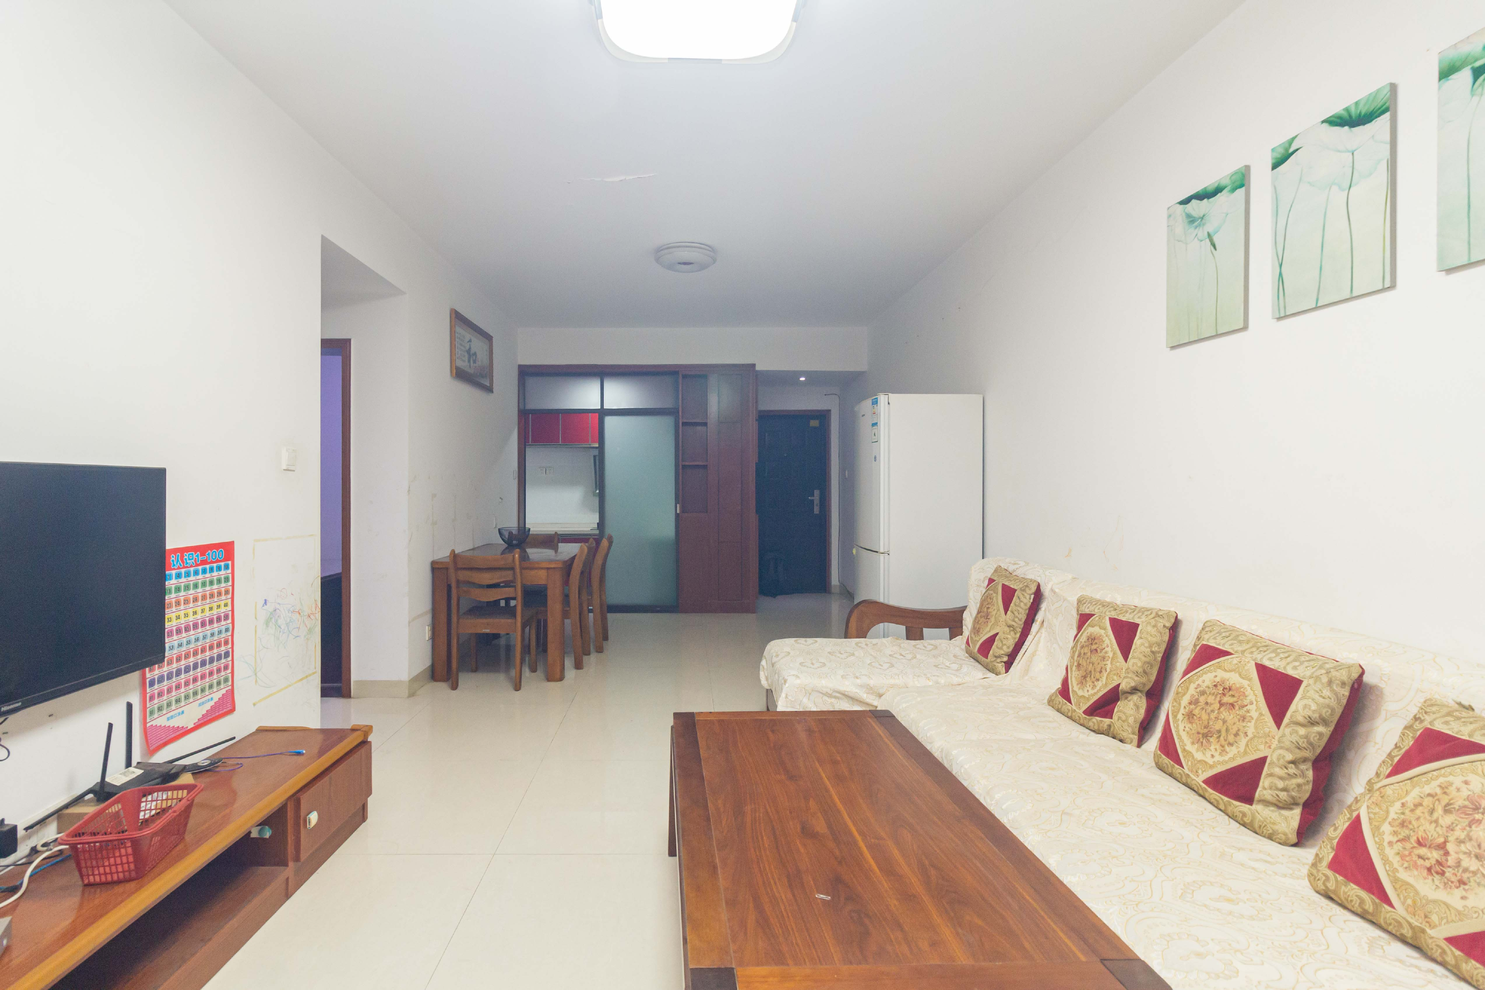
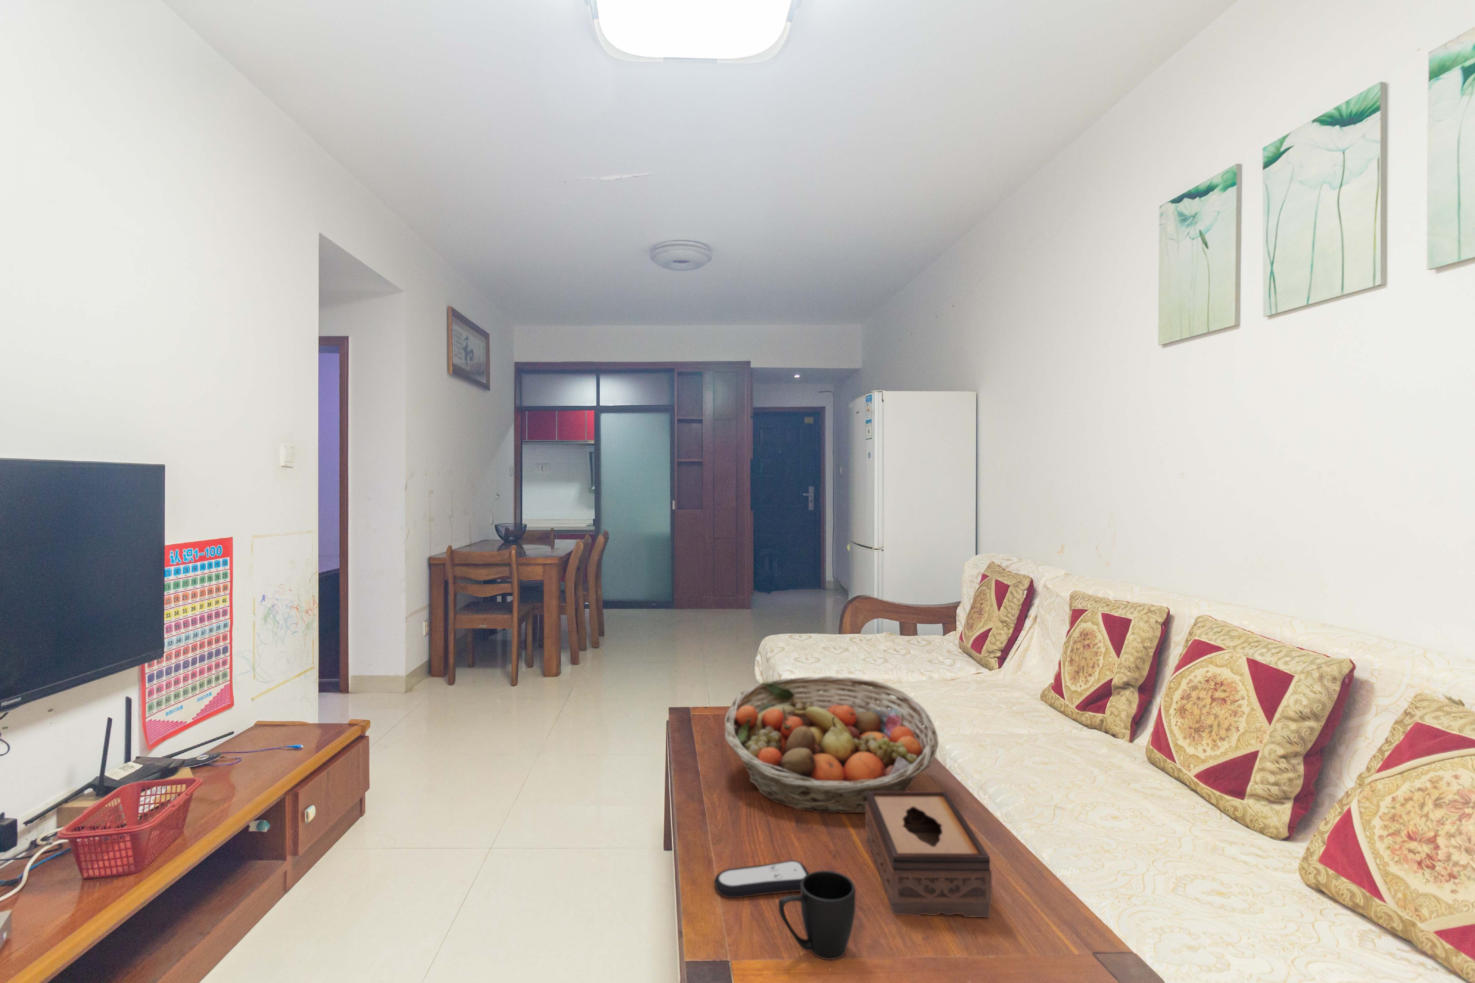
+ fruit basket [724,676,938,813]
+ mug [778,870,856,960]
+ tissue box [865,791,992,917]
+ remote control [713,860,809,899]
